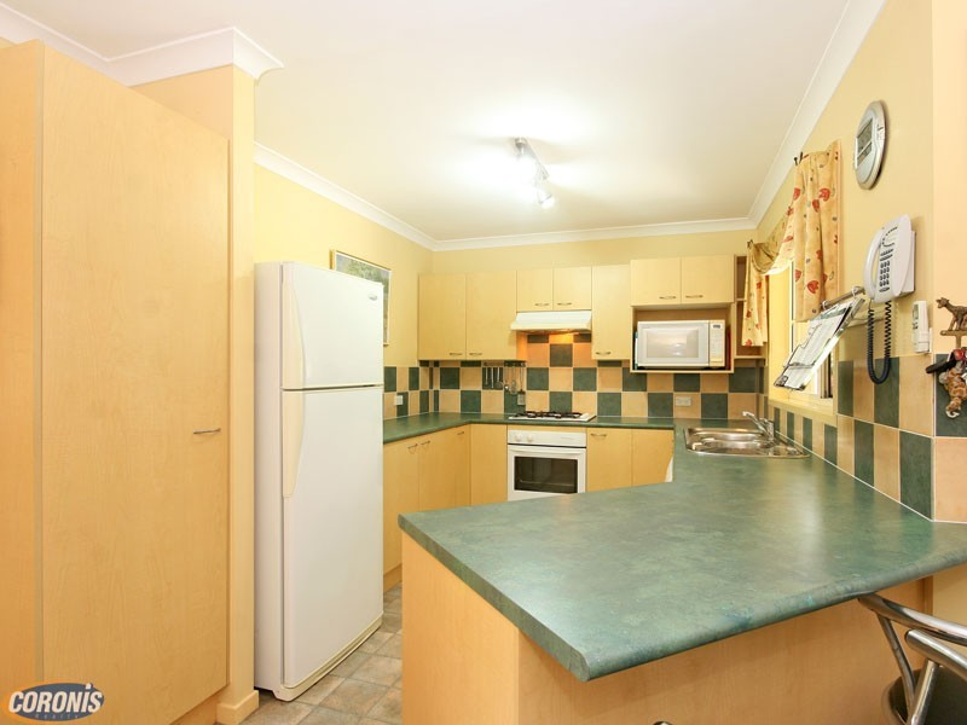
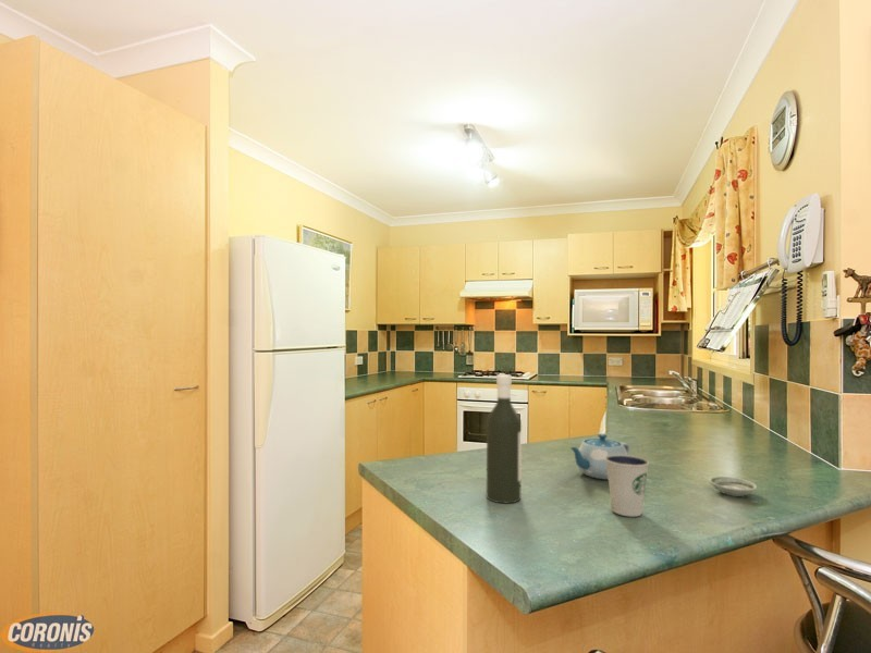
+ chinaware [569,433,630,481]
+ dixie cup [605,454,650,518]
+ bottle [486,373,523,504]
+ saucer [708,476,758,497]
